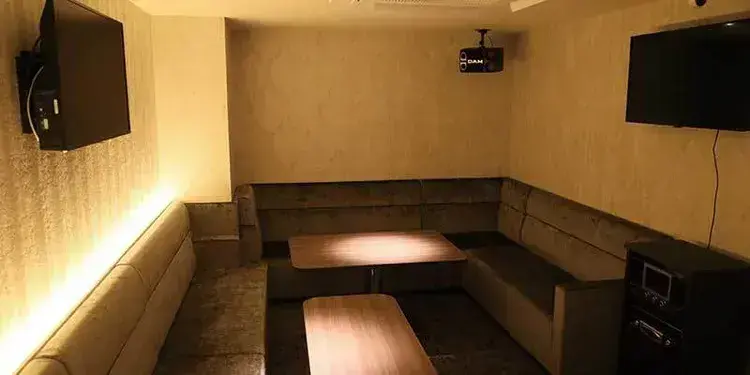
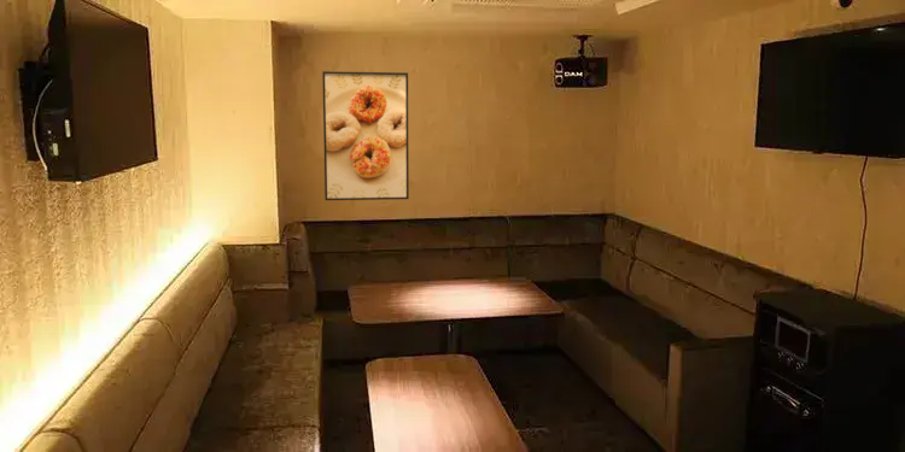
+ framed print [321,70,410,201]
